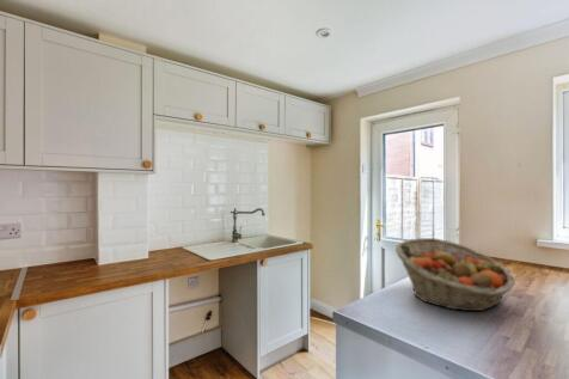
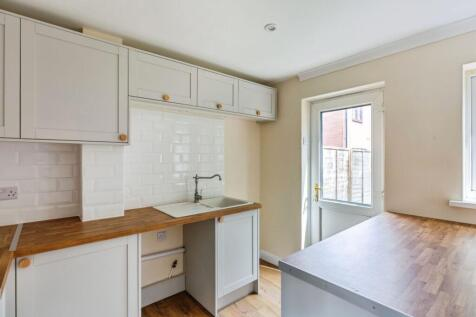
- fruit basket [394,237,516,312]
